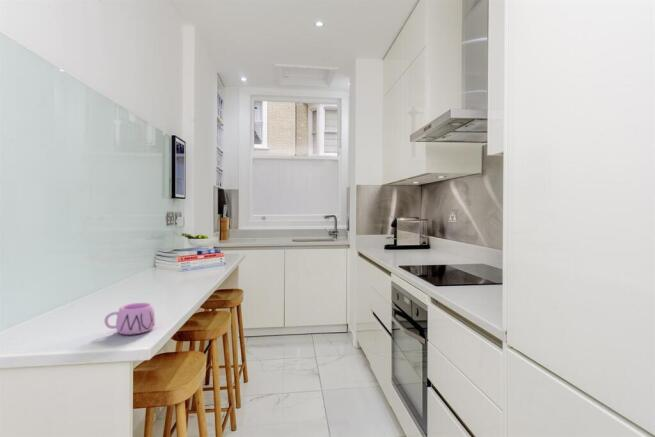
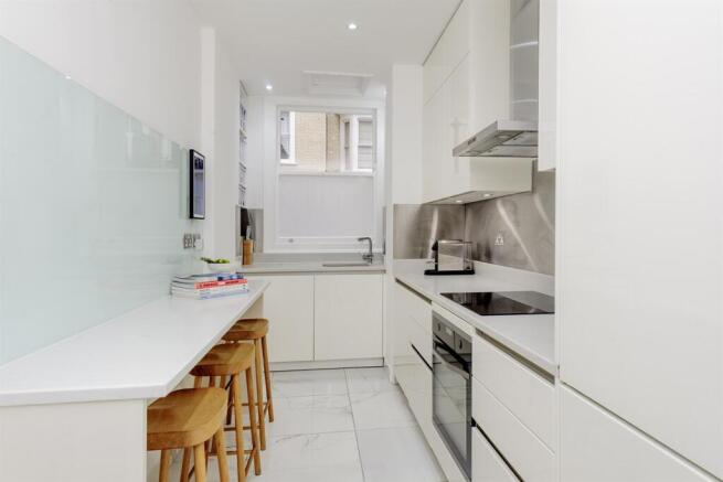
- mug [103,302,156,336]
